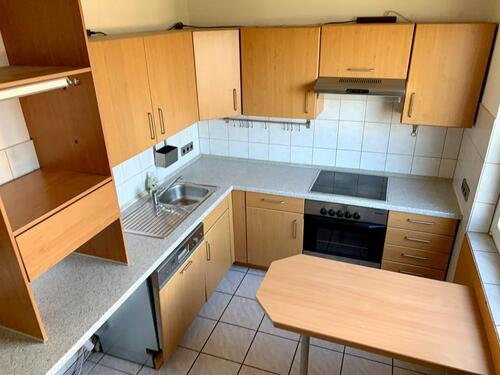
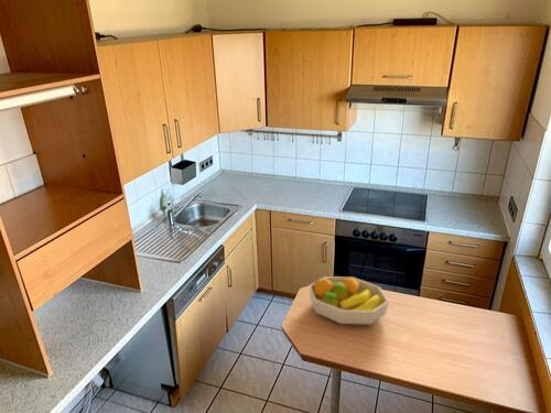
+ fruit bowl [307,275,390,326]
